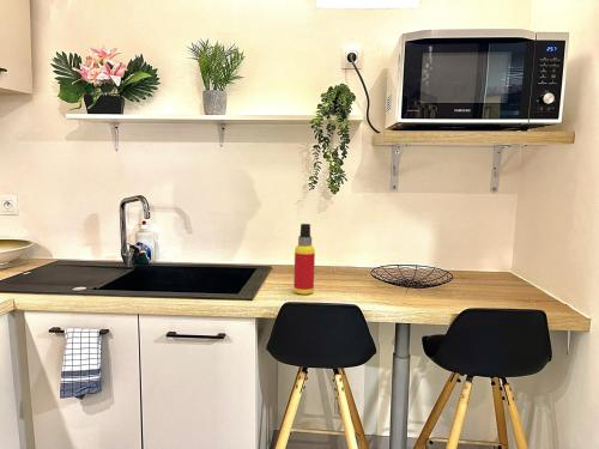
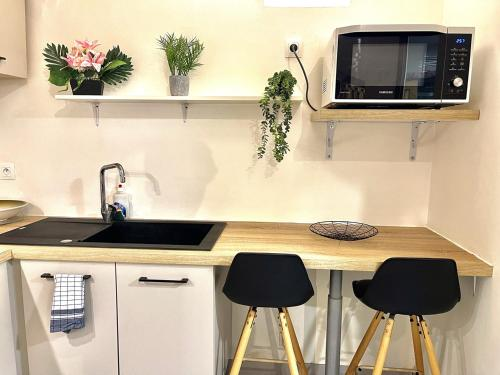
- spray bottle [292,223,316,296]
